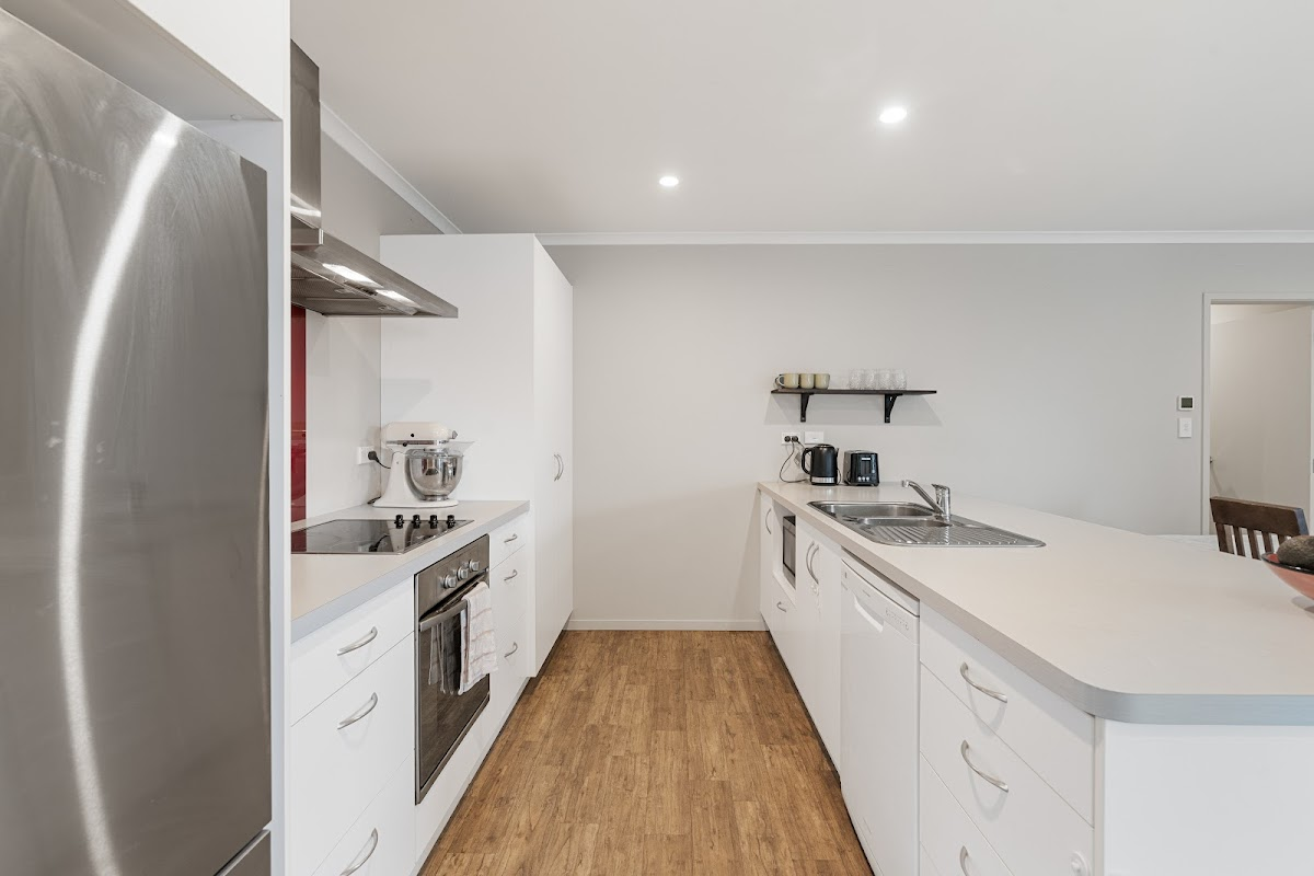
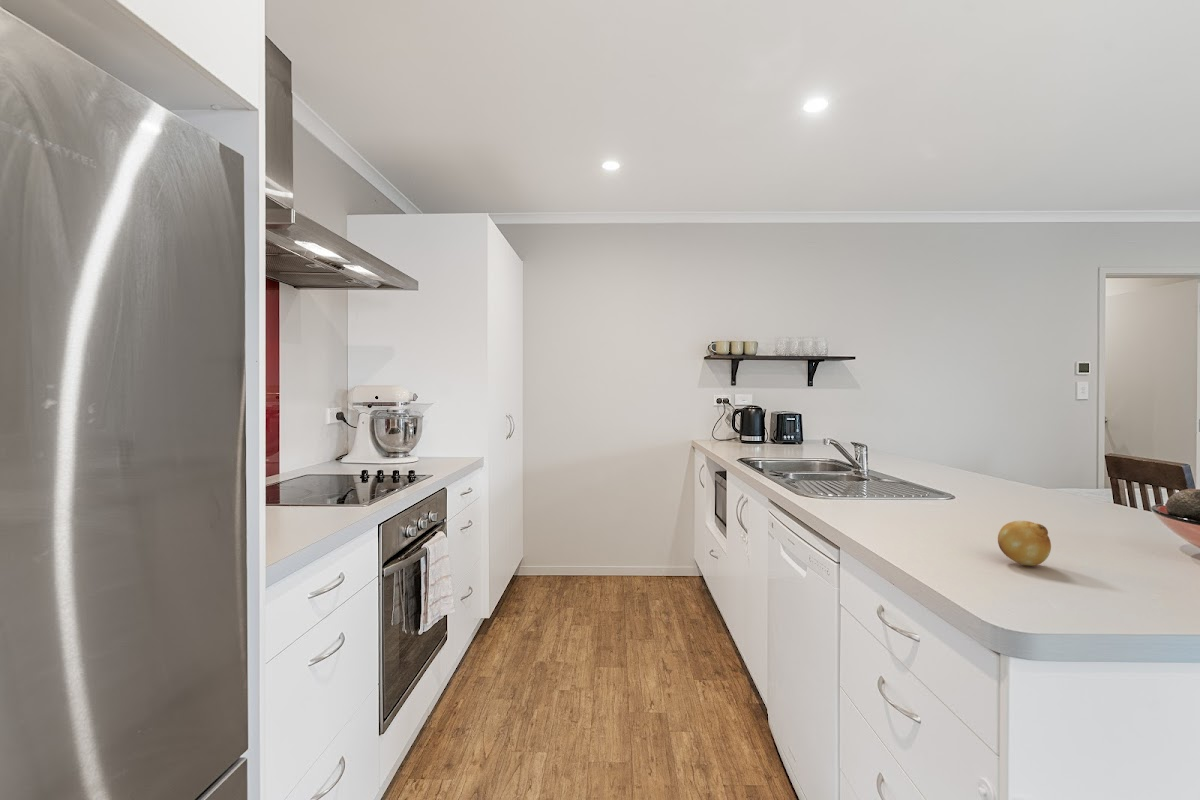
+ fruit [997,520,1052,567]
